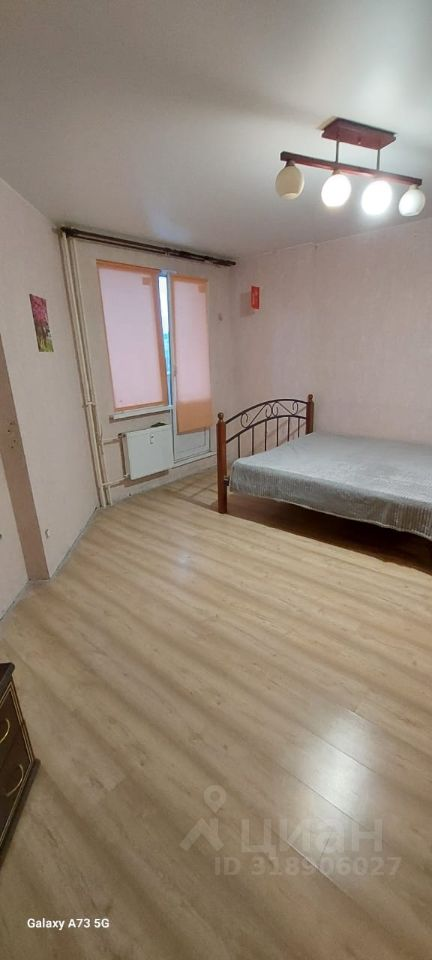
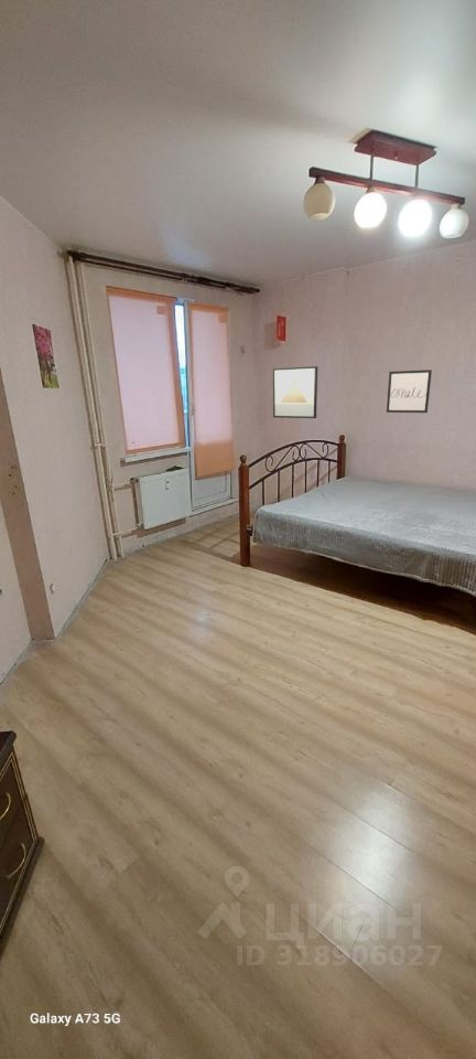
+ wall art [272,365,318,419]
+ wall art [386,368,433,414]
